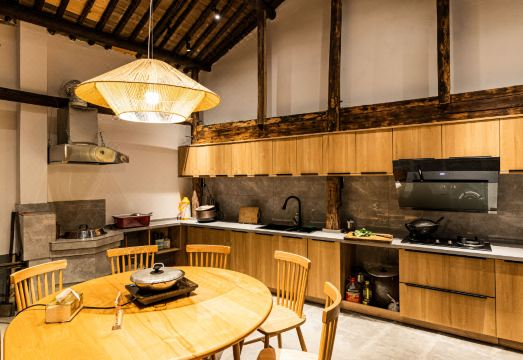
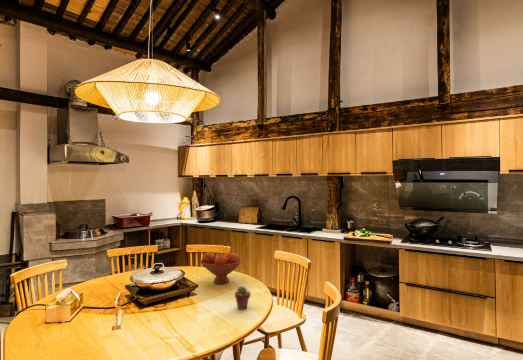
+ fruit bowl [199,251,243,285]
+ potted succulent [234,285,252,310]
